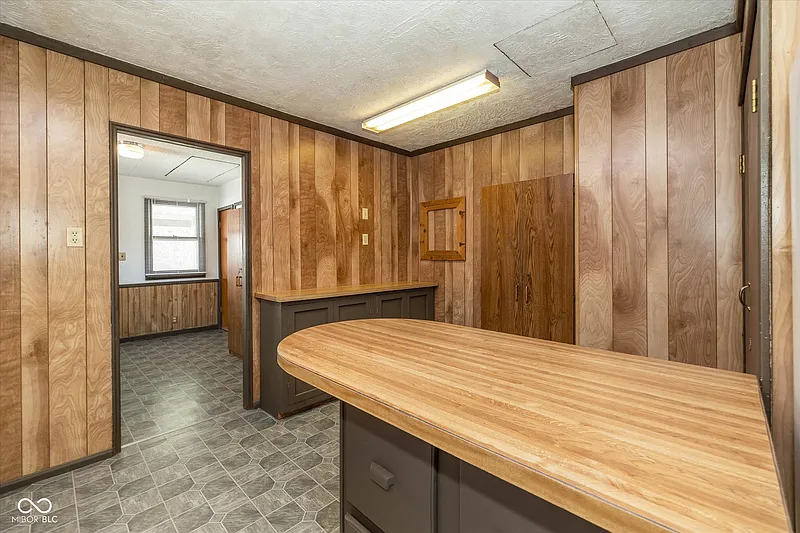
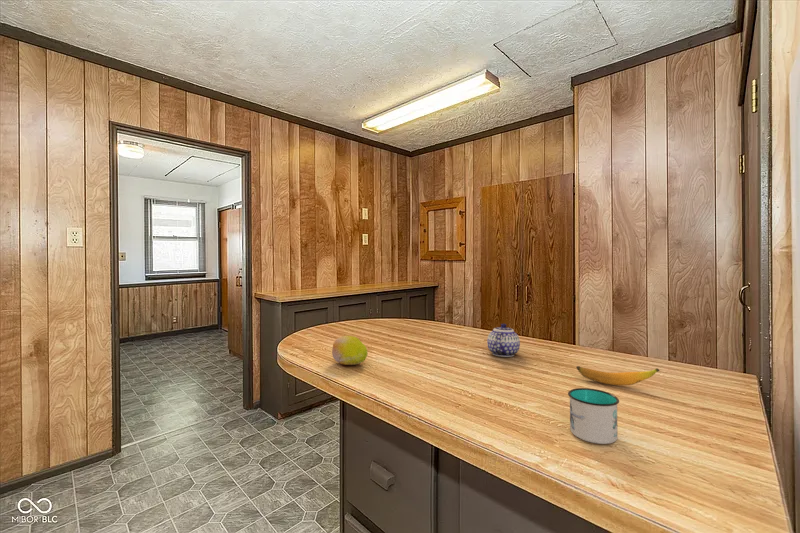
+ mug [567,387,620,445]
+ banana [576,365,661,386]
+ fruit [331,335,368,366]
+ teapot [486,322,521,358]
